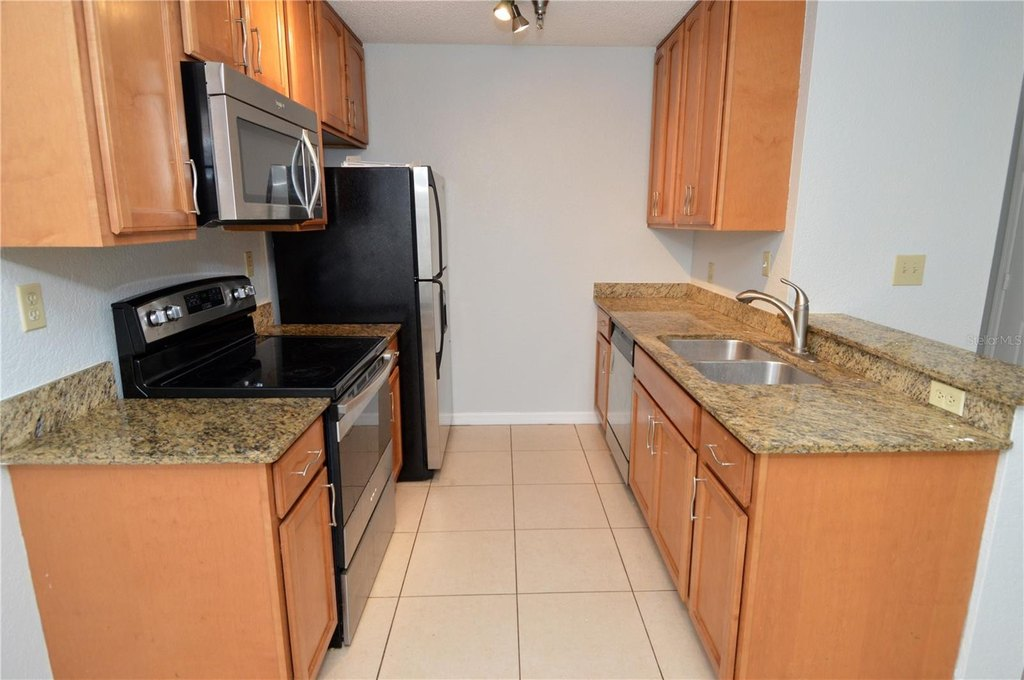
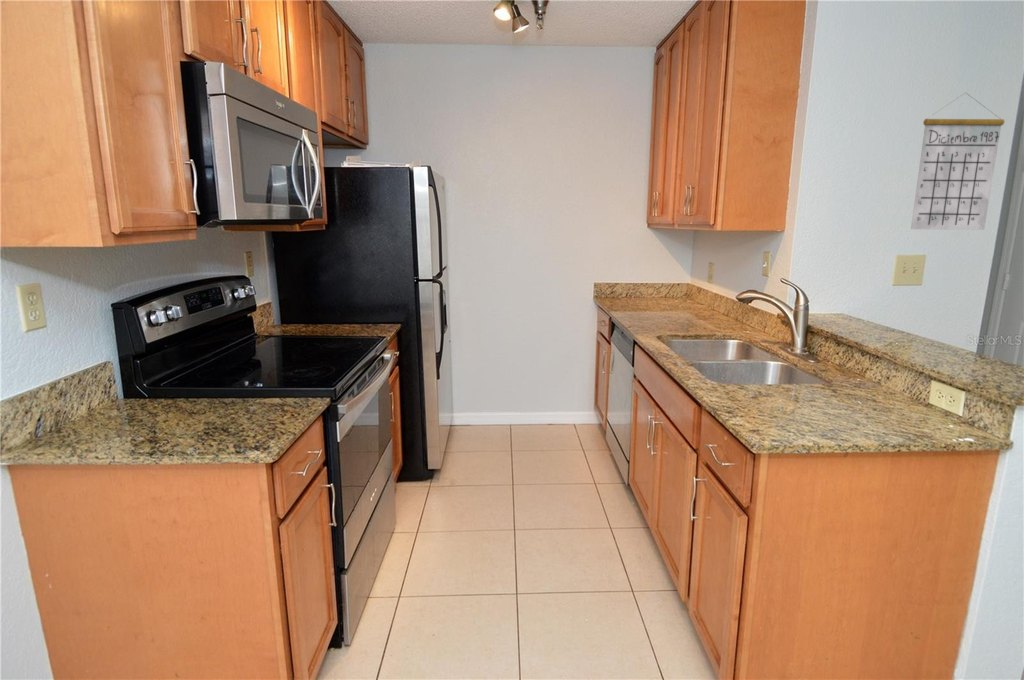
+ calendar [910,91,1006,231]
